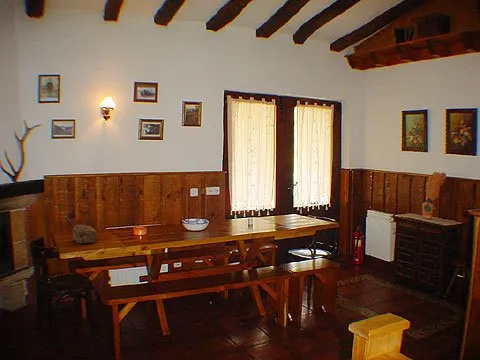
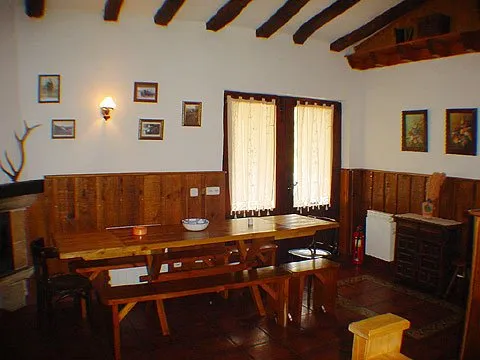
- bread loaf [72,224,97,244]
